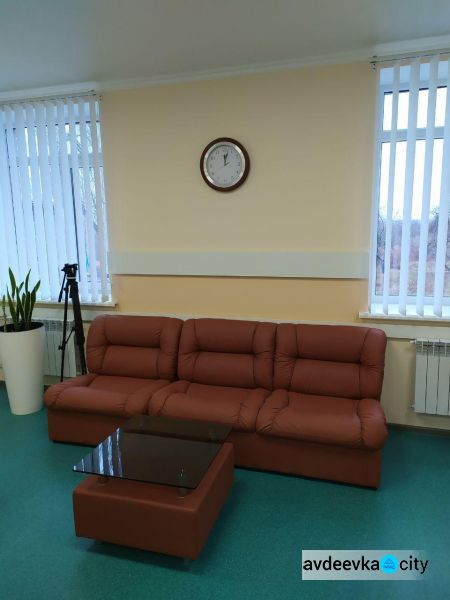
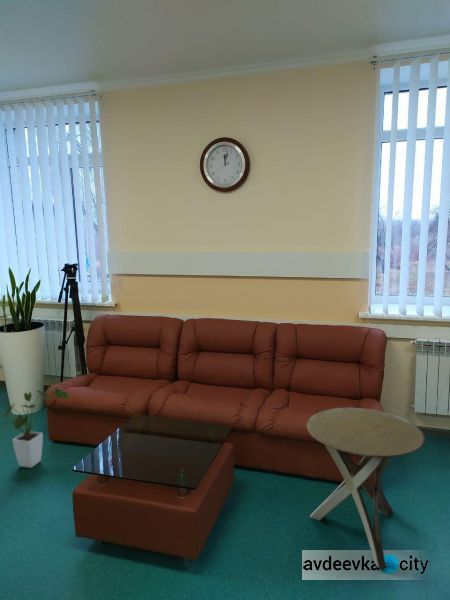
+ side table [306,407,426,569]
+ house plant [0,387,70,469]
